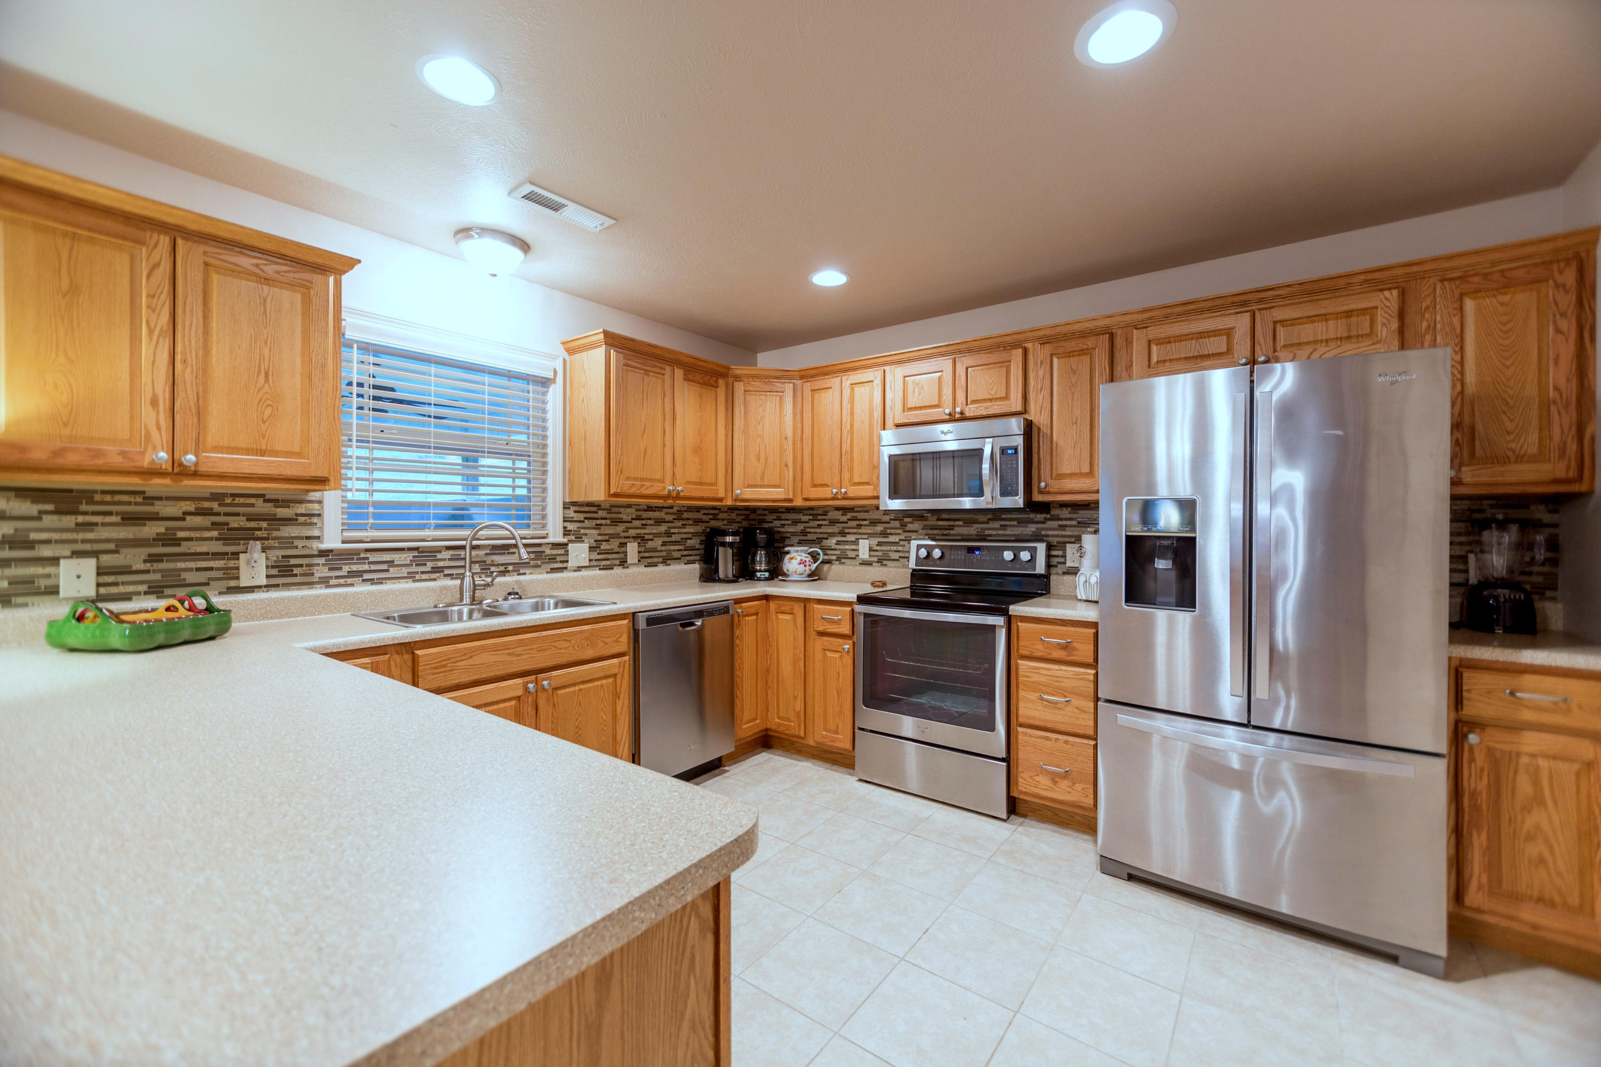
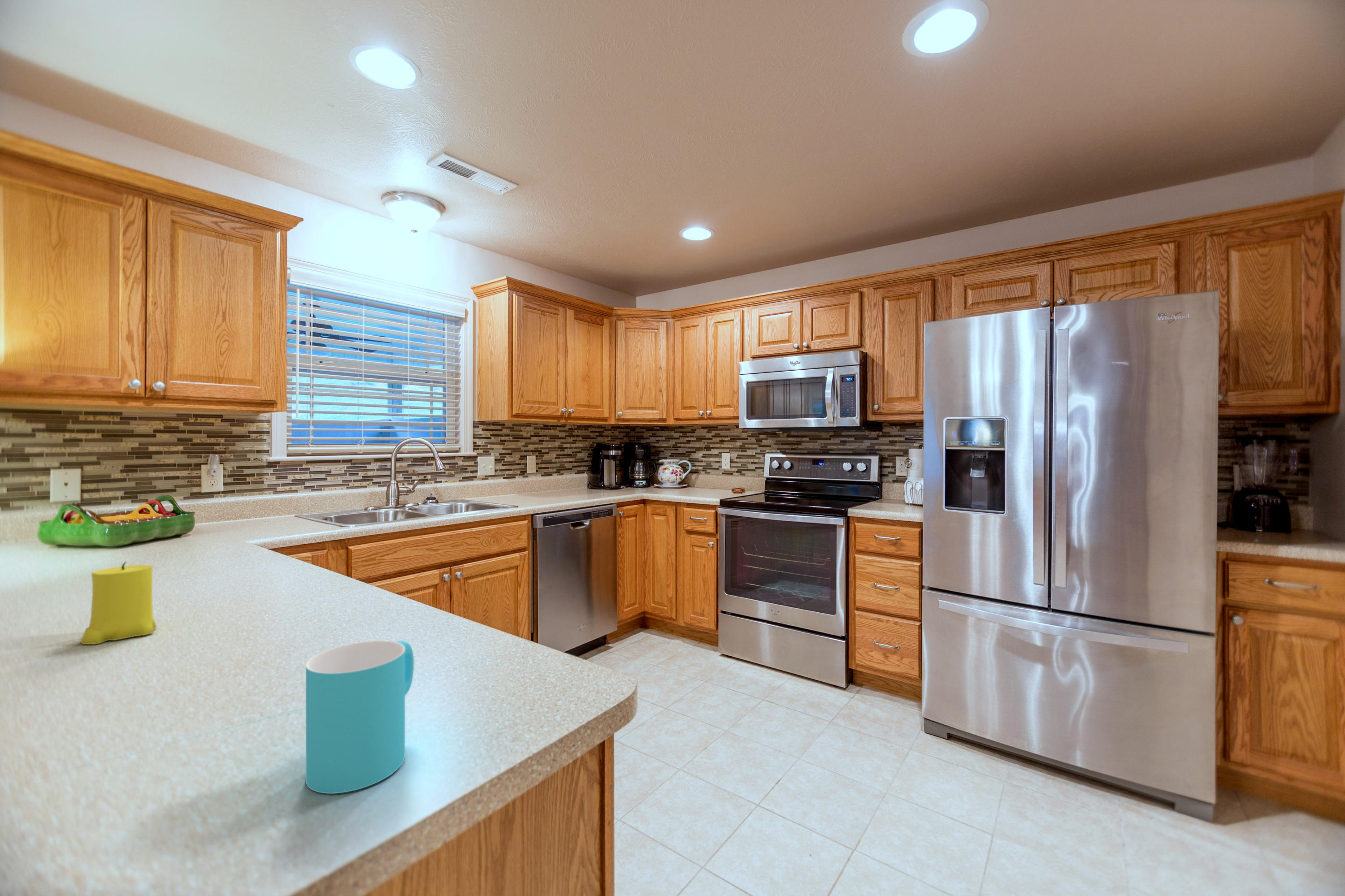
+ candle [80,561,157,645]
+ cup [305,640,414,794]
